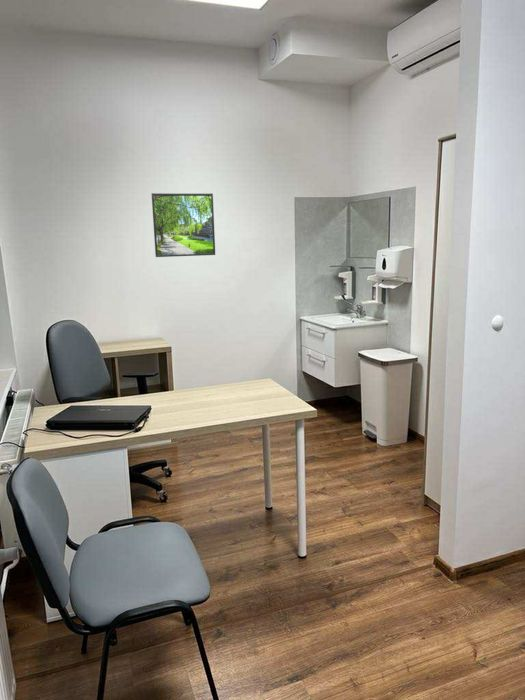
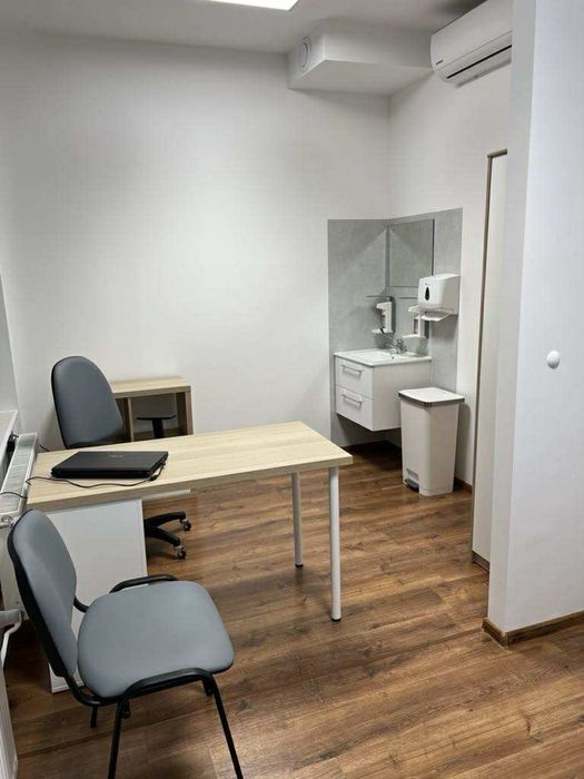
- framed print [151,192,216,258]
